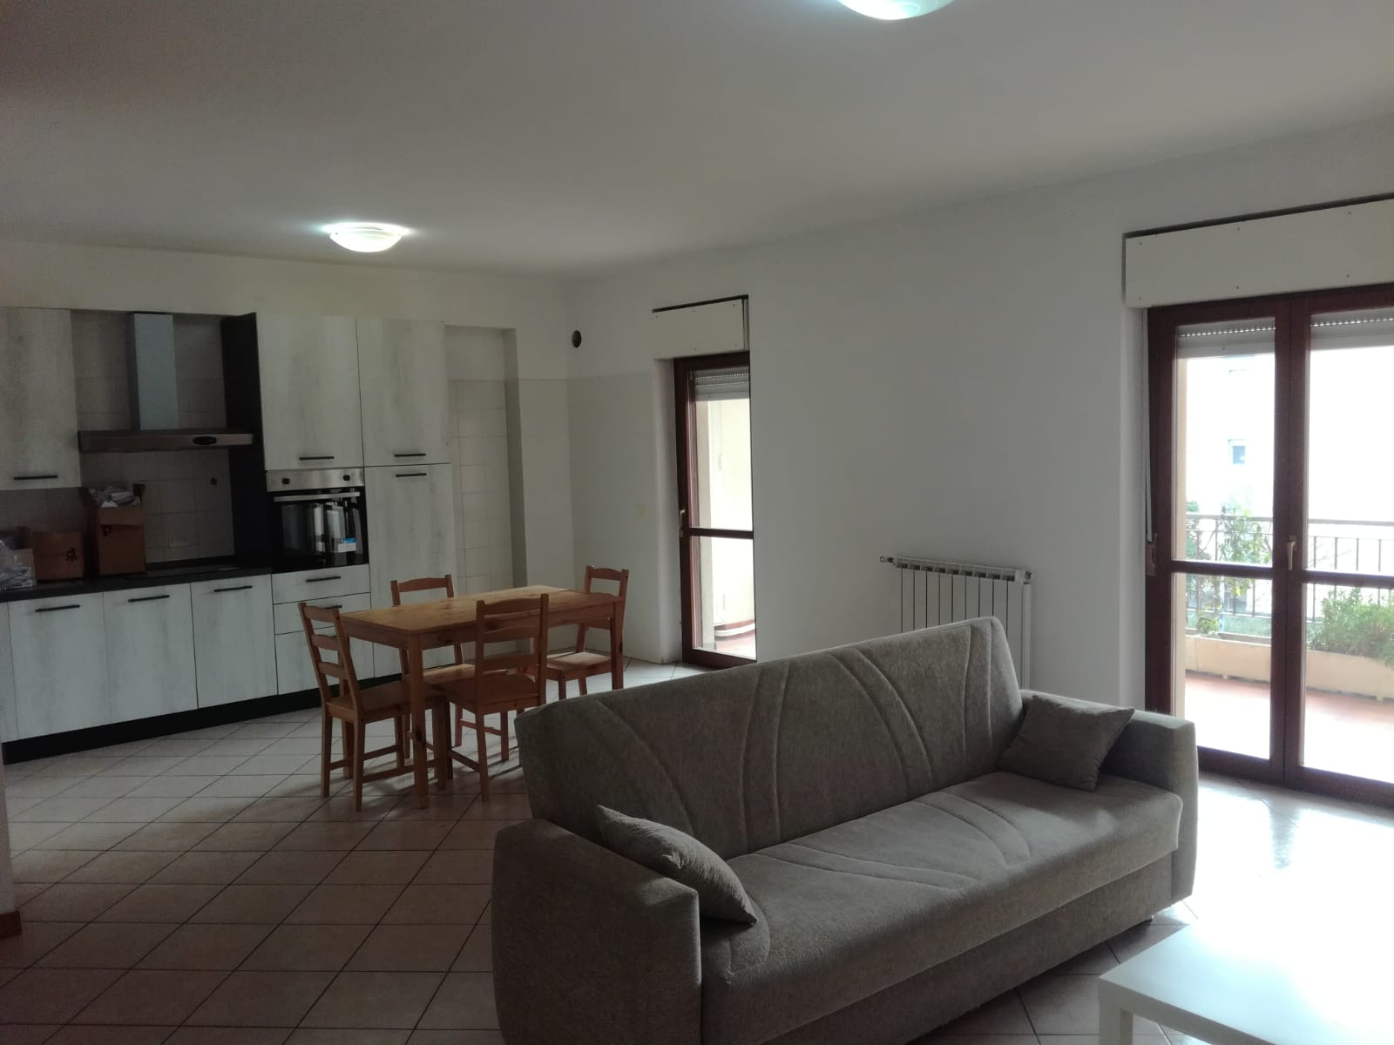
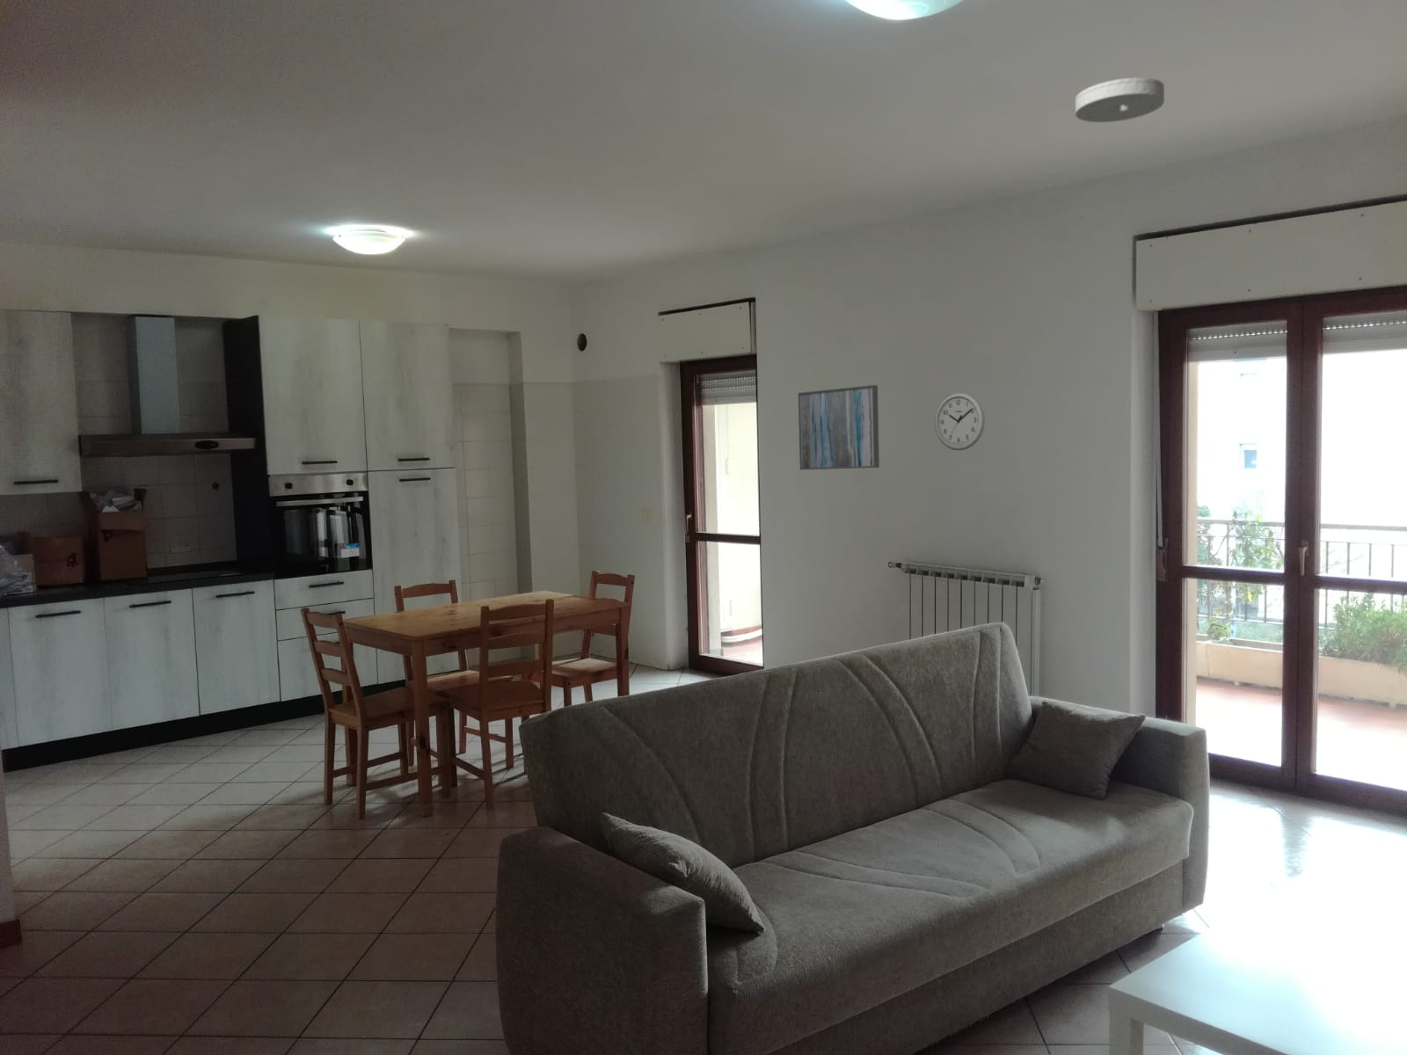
+ wall art [798,385,881,470]
+ smoke detector [1075,76,1165,123]
+ wall clock [934,391,986,451]
